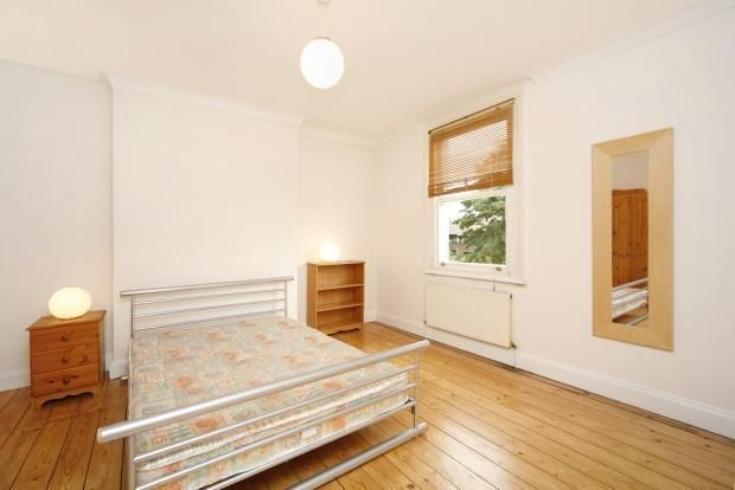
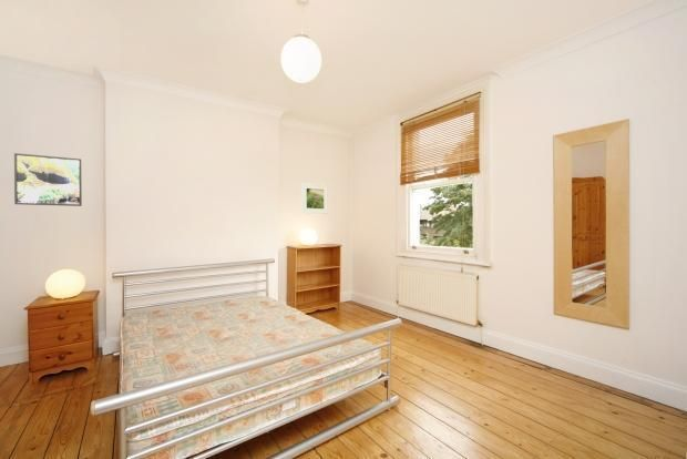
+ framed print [300,182,329,215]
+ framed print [13,152,83,207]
